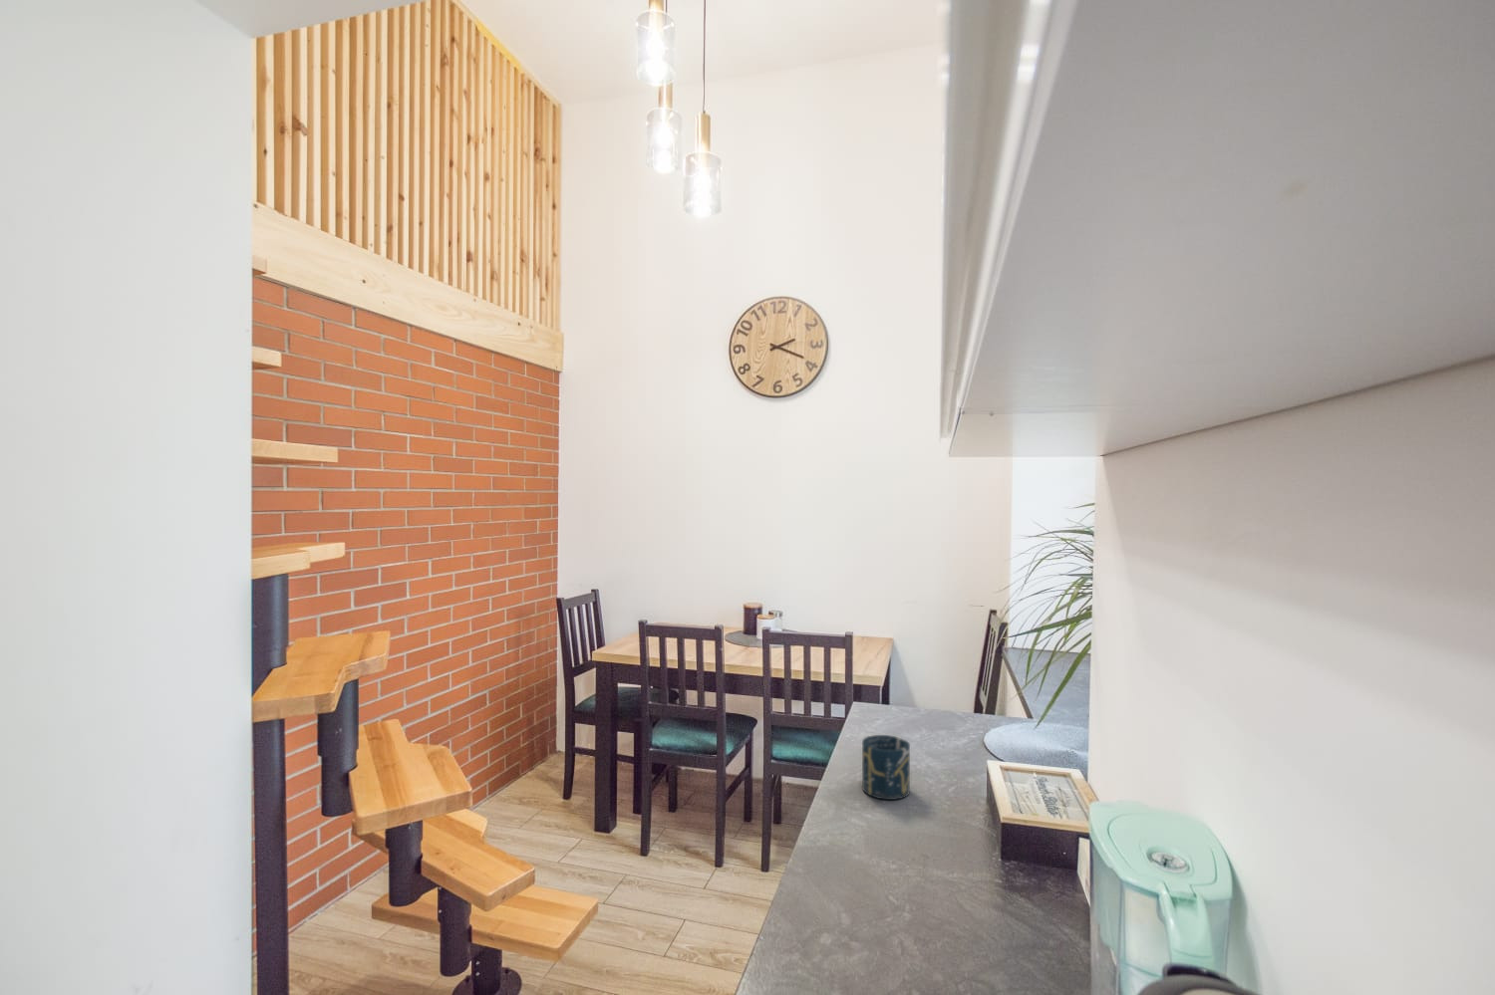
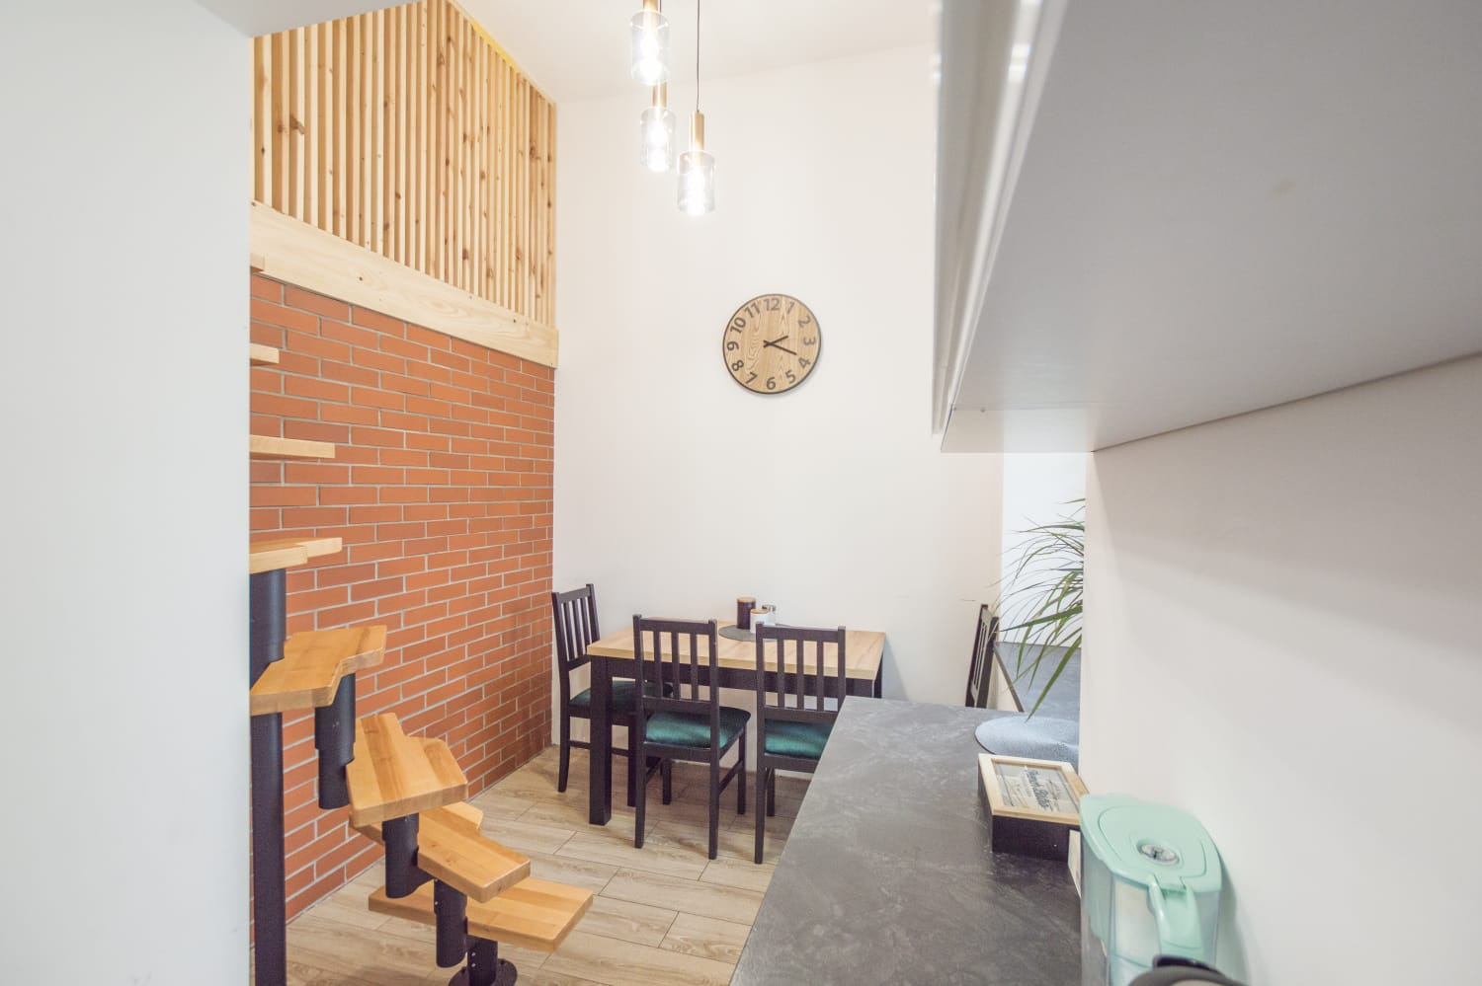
- cup [861,734,911,801]
